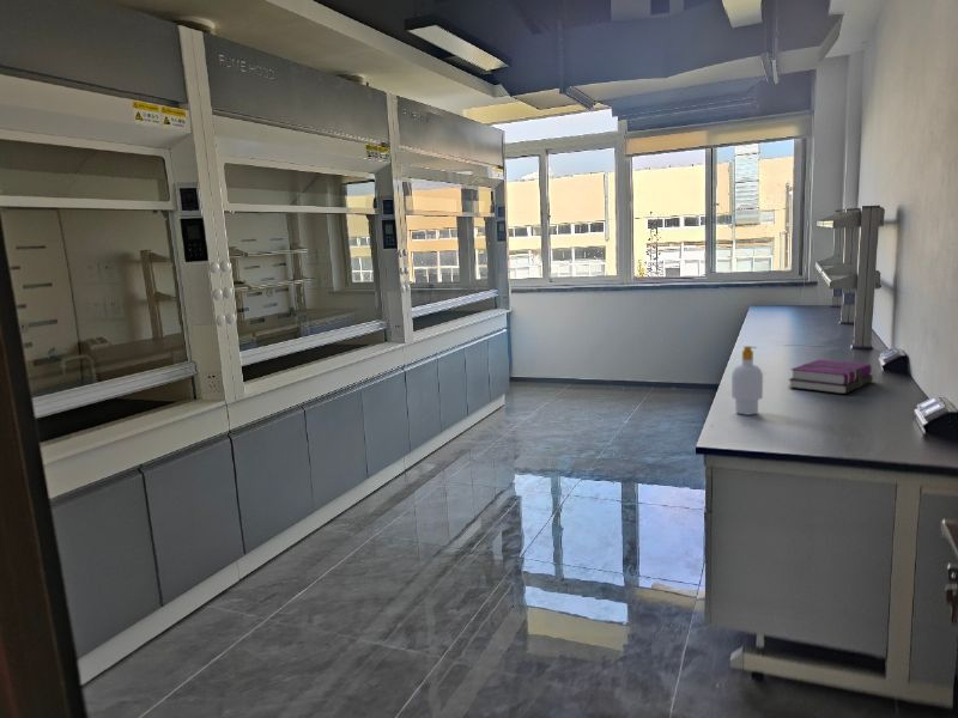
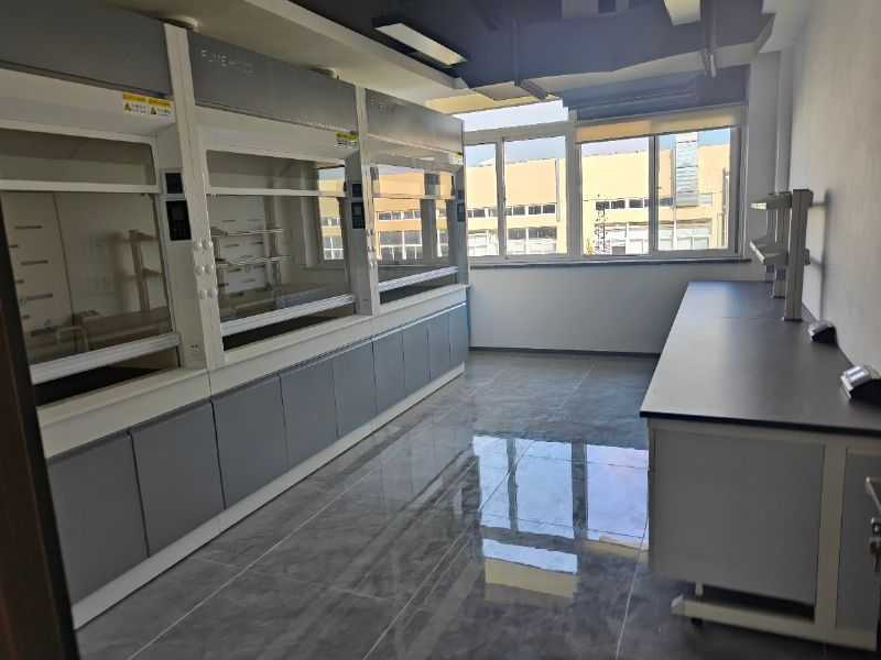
- soap bottle [730,345,764,416]
- notebook [787,359,874,395]
